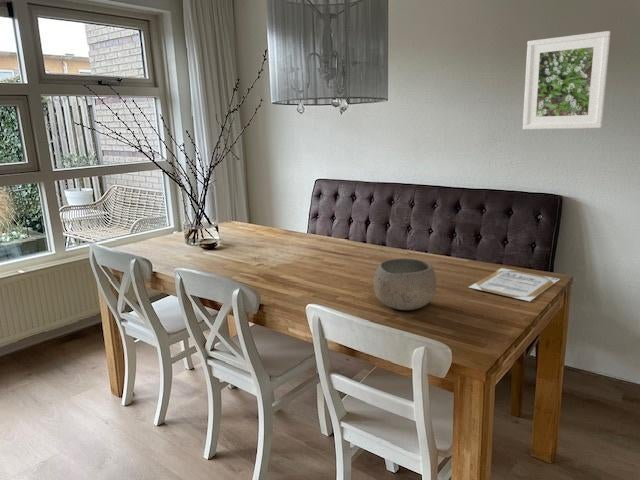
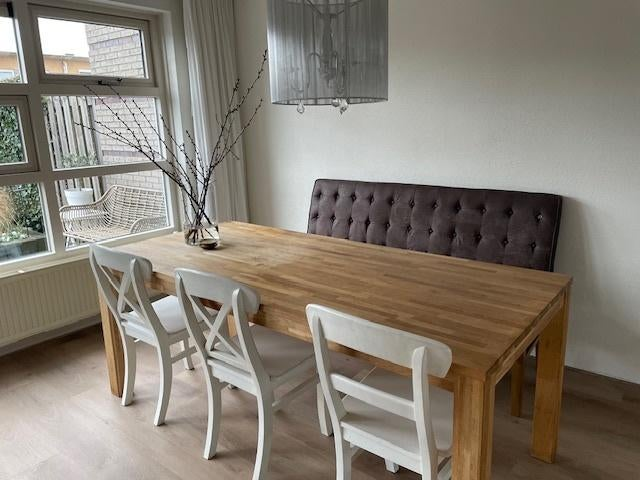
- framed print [522,30,611,130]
- picture frame [468,267,561,302]
- bowl [373,257,437,311]
